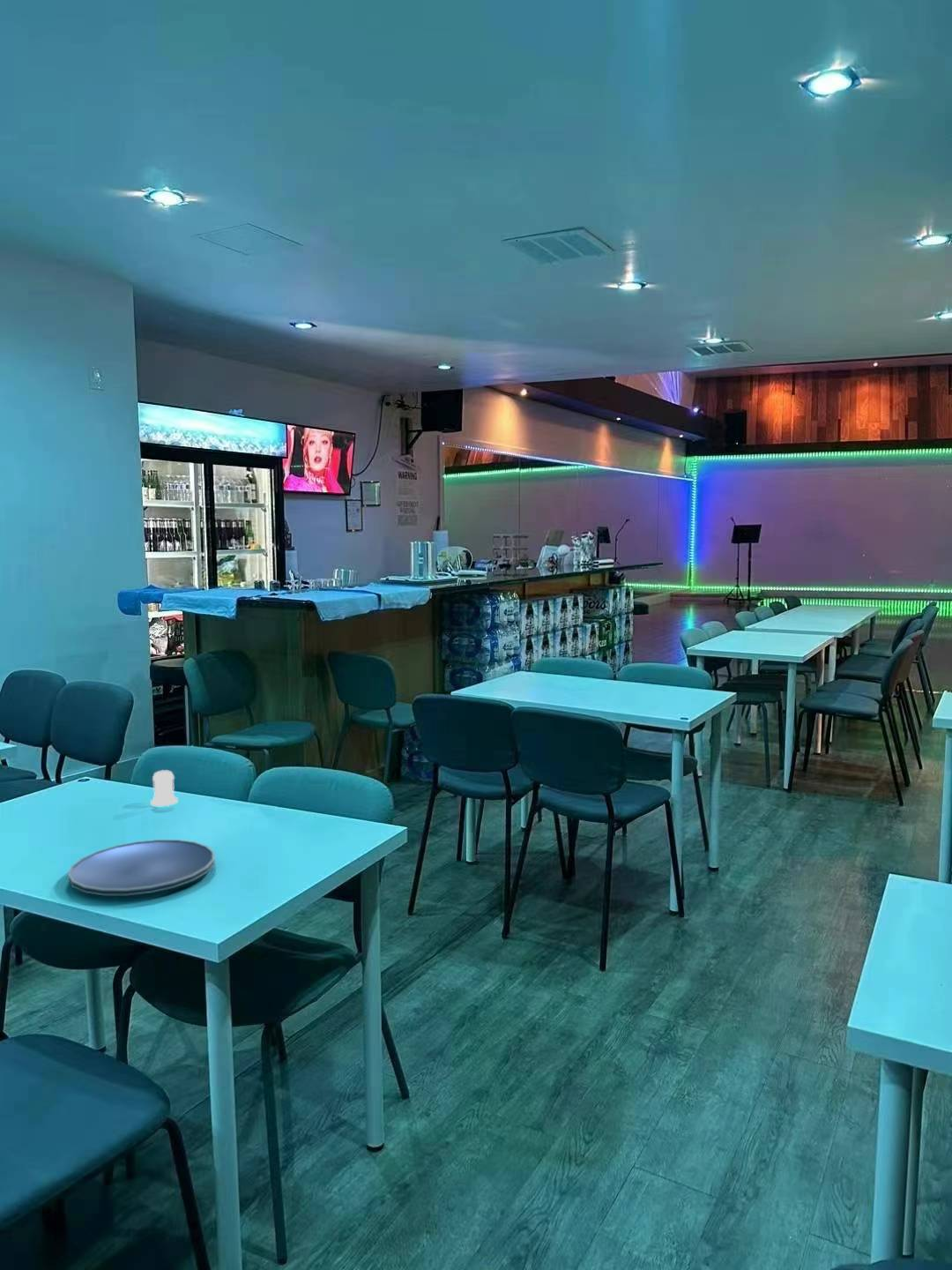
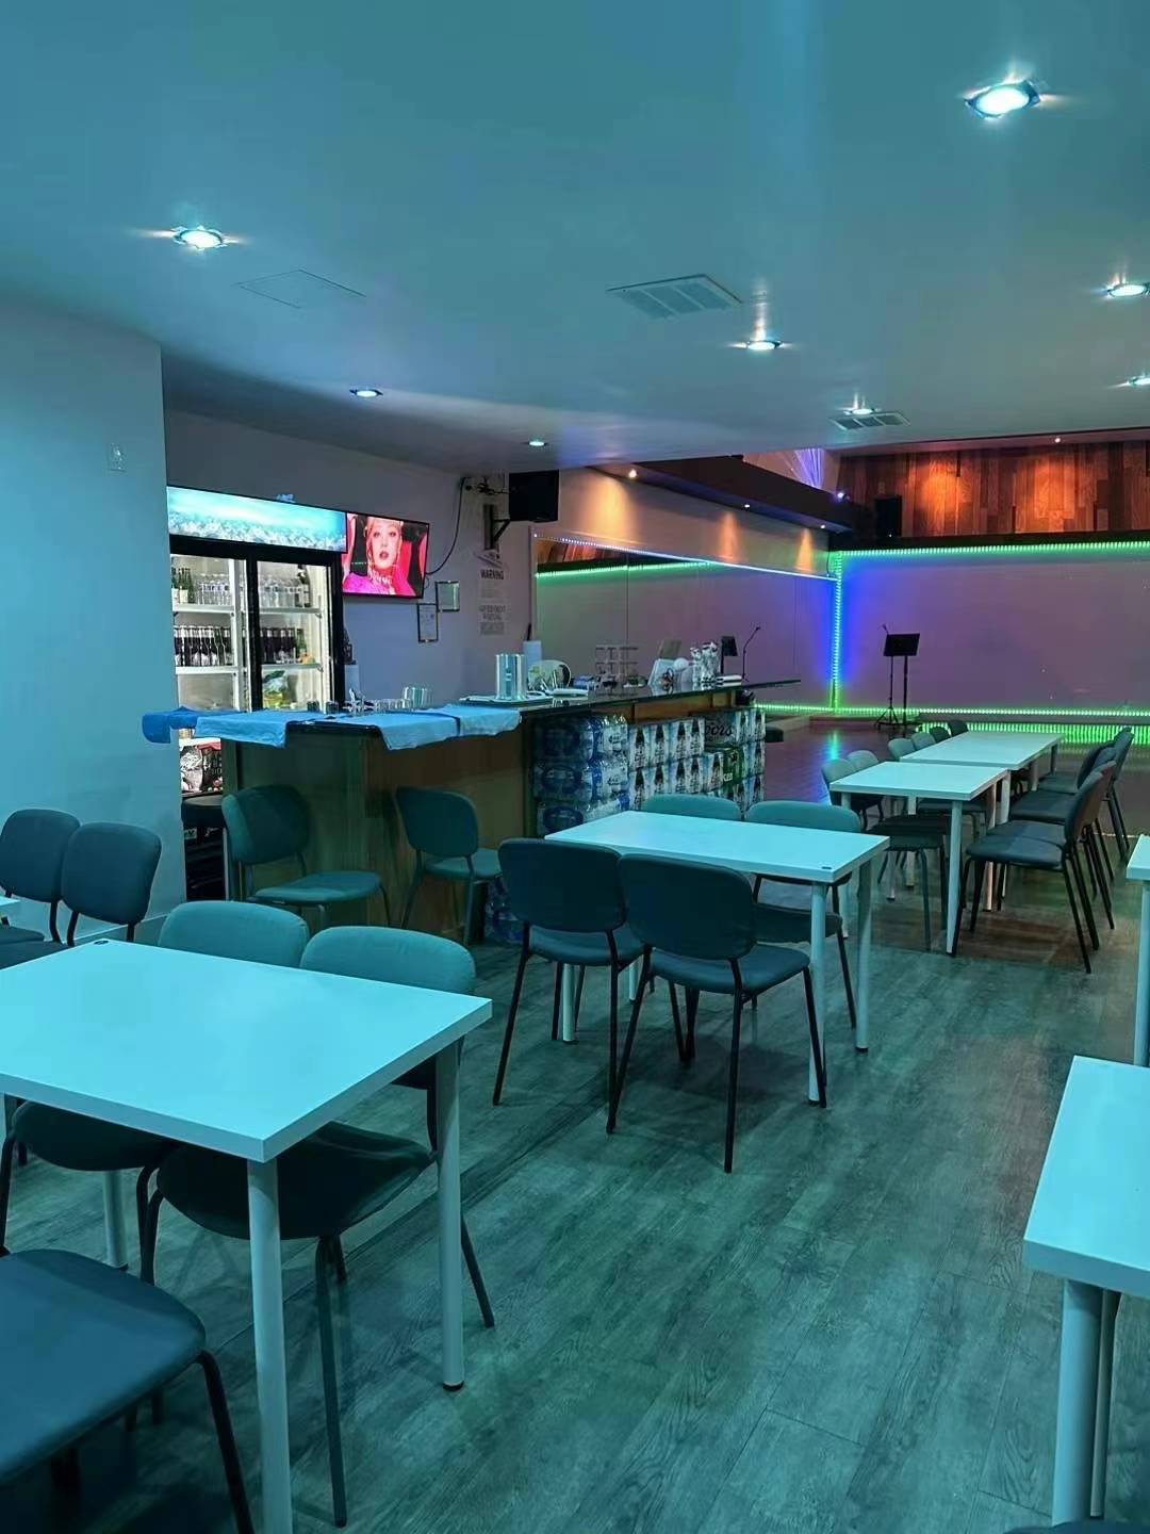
- salt shaker [150,769,179,807]
- plate [67,839,216,896]
